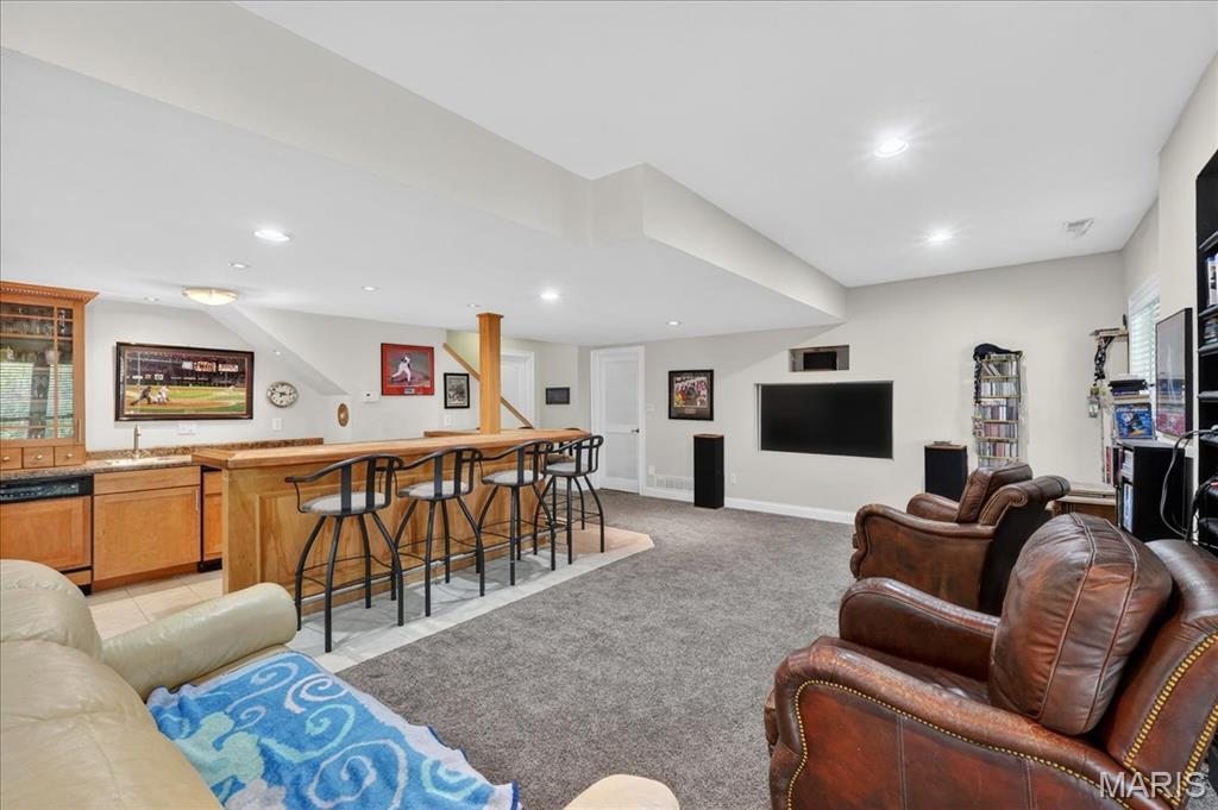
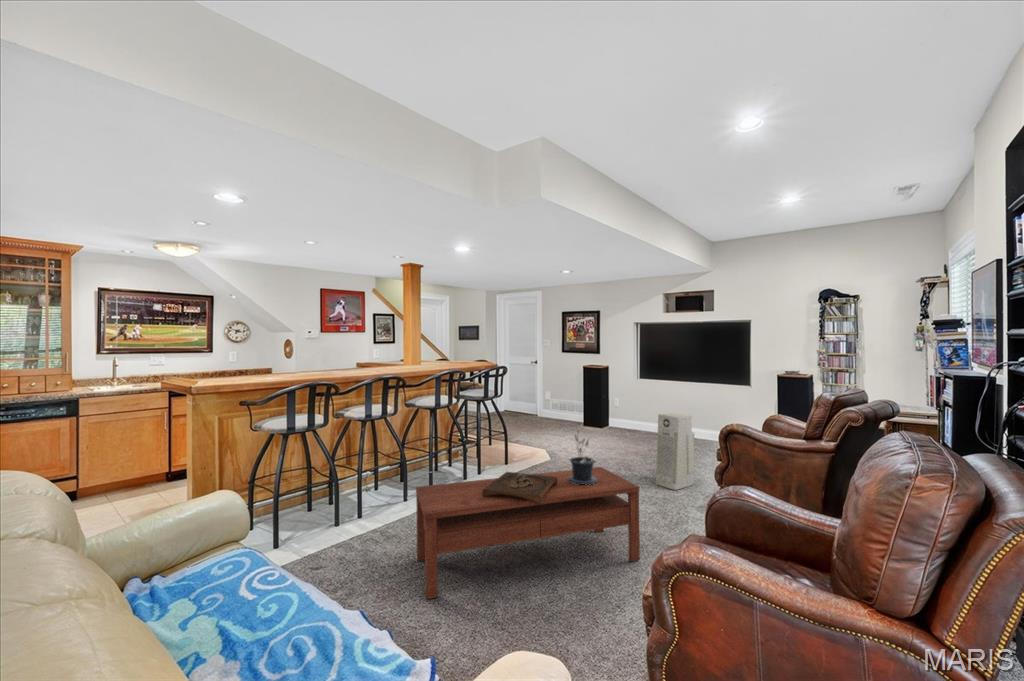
+ wooden tray [482,471,557,504]
+ air purifier [655,413,696,491]
+ potted plant [568,428,597,486]
+ coffee table [415,466,641,600]
